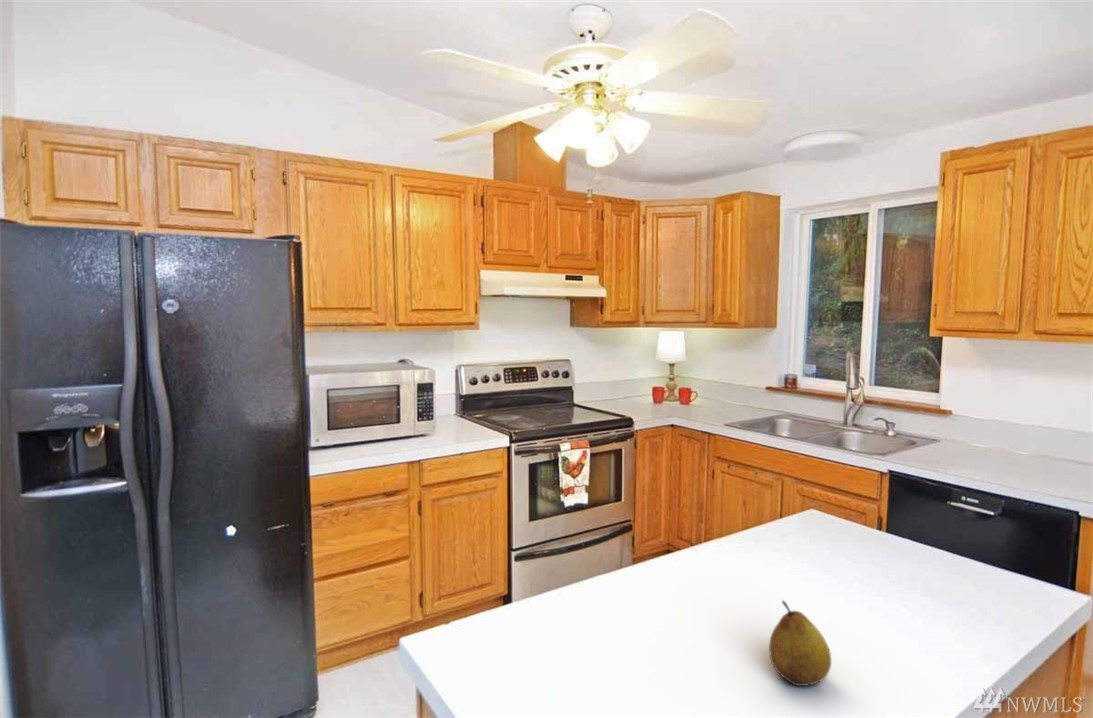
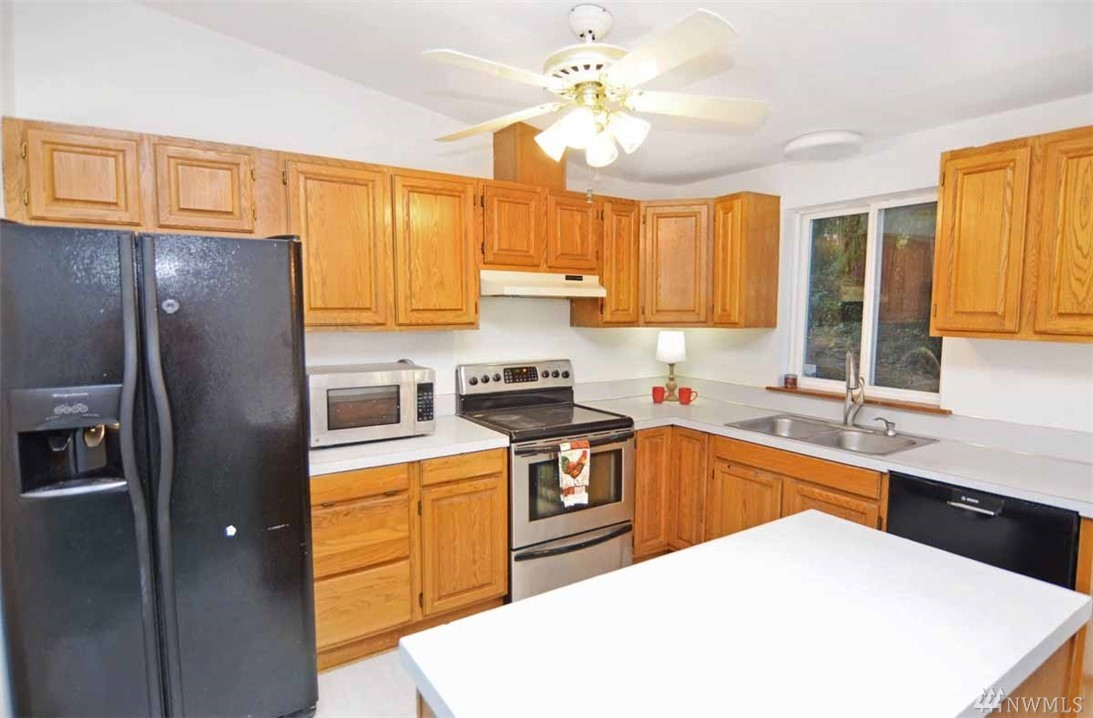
- fruit [768,600,832,687]
